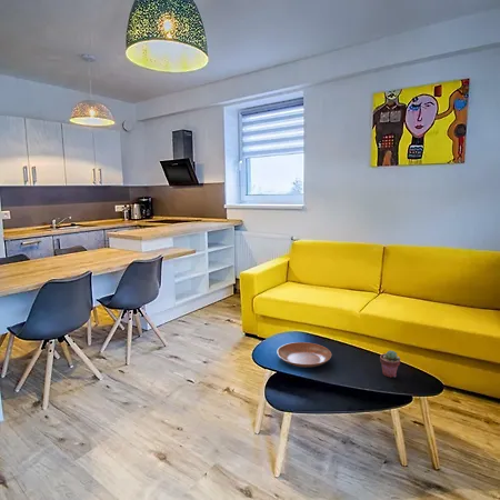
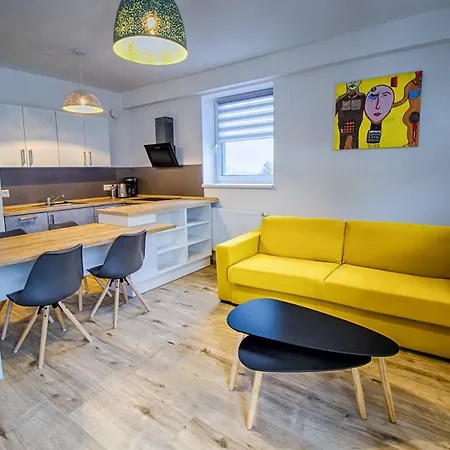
- bowl [276,341,332,368]
- potted succulent [379,349,401,379]
